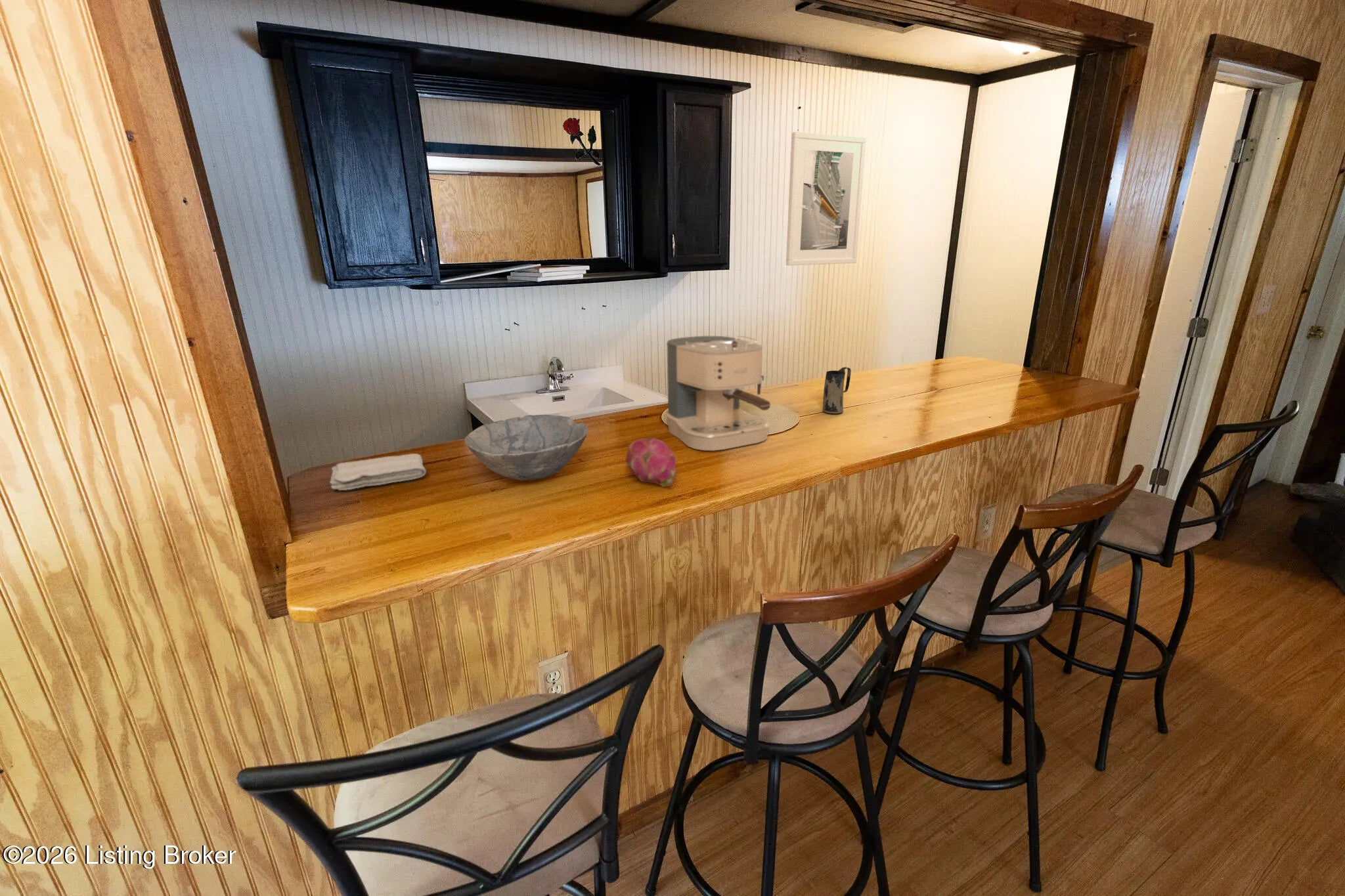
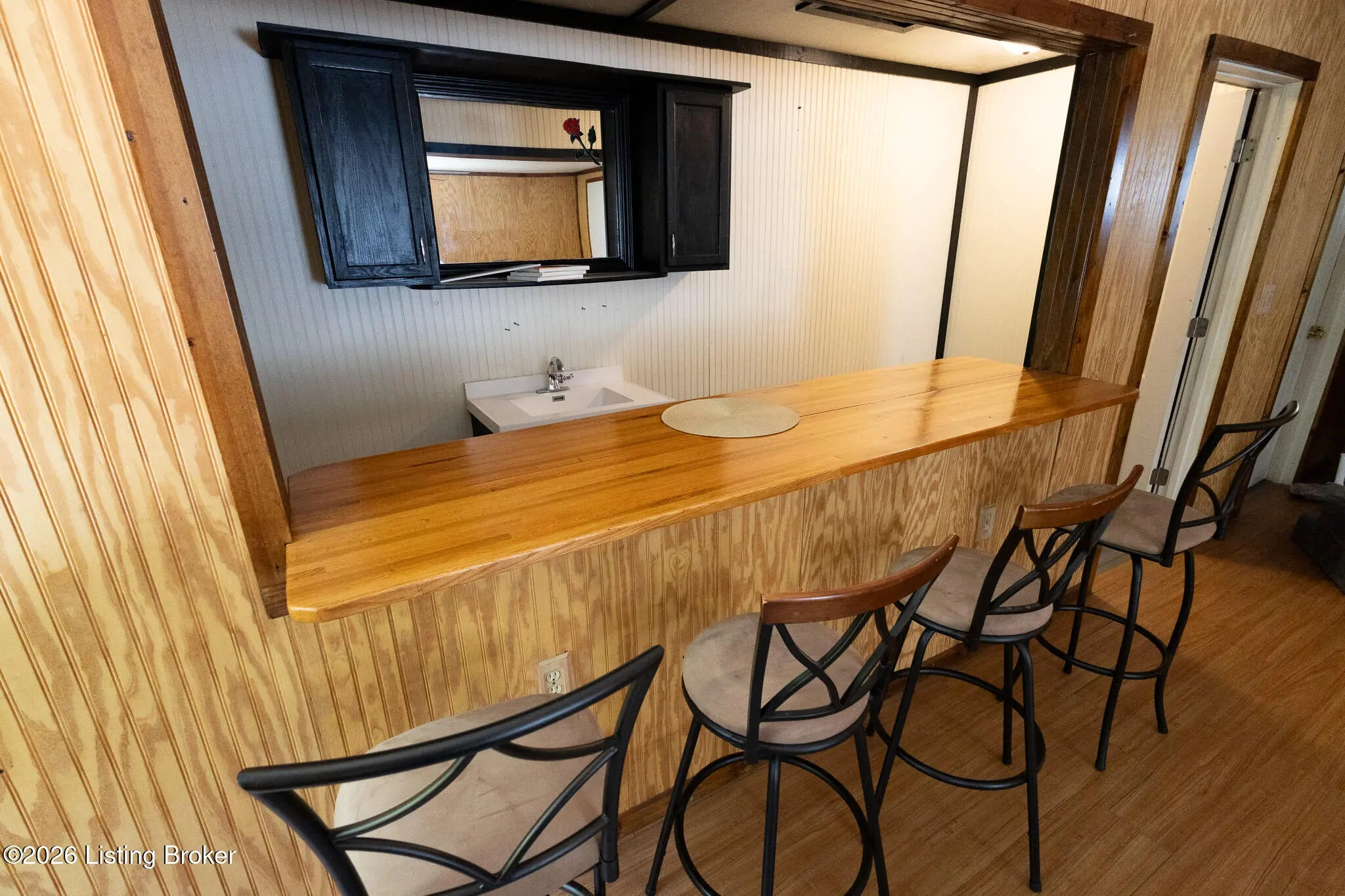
- fruit [624,437,678,488]
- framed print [785,131,867,266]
- bowl [464,414,589,481]
- washcloth [330,453,427,491]
- coffee maker [665,335,771,451]
- mug [822,366,852,415]
